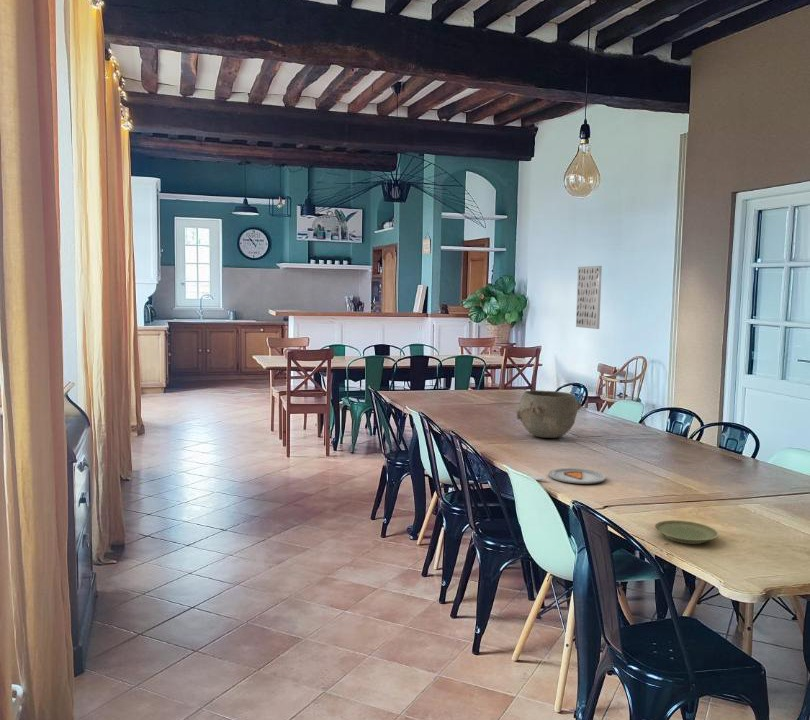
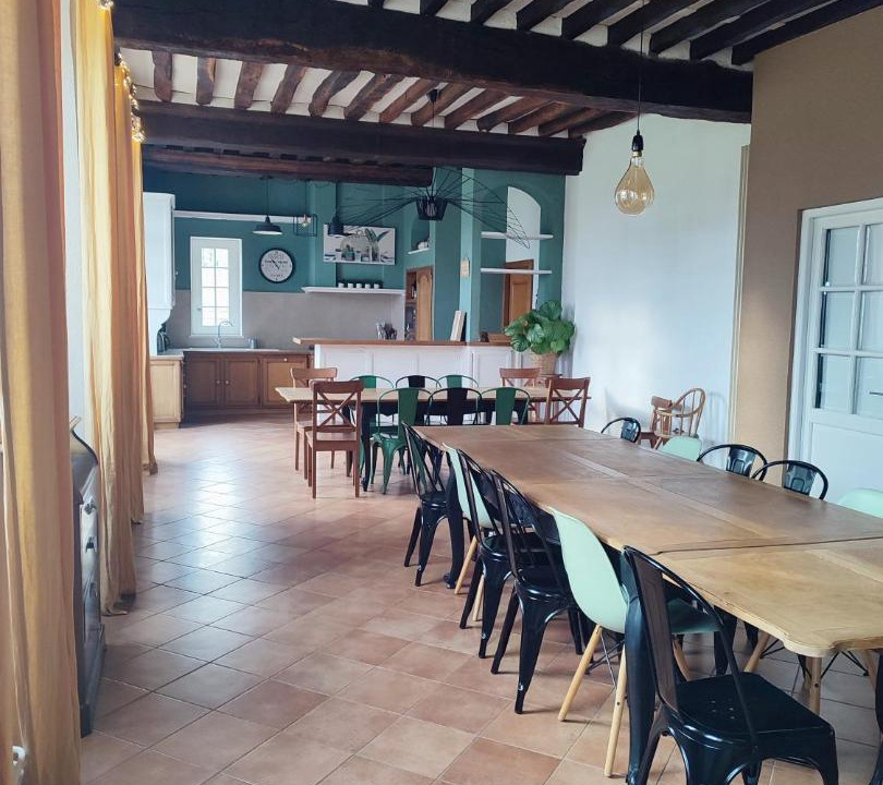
- dinner plate [527,467,607,485]
- plate [653,519,719,545]
- wall art [575,265,603,330]
- bowl [515,389,582,439]
